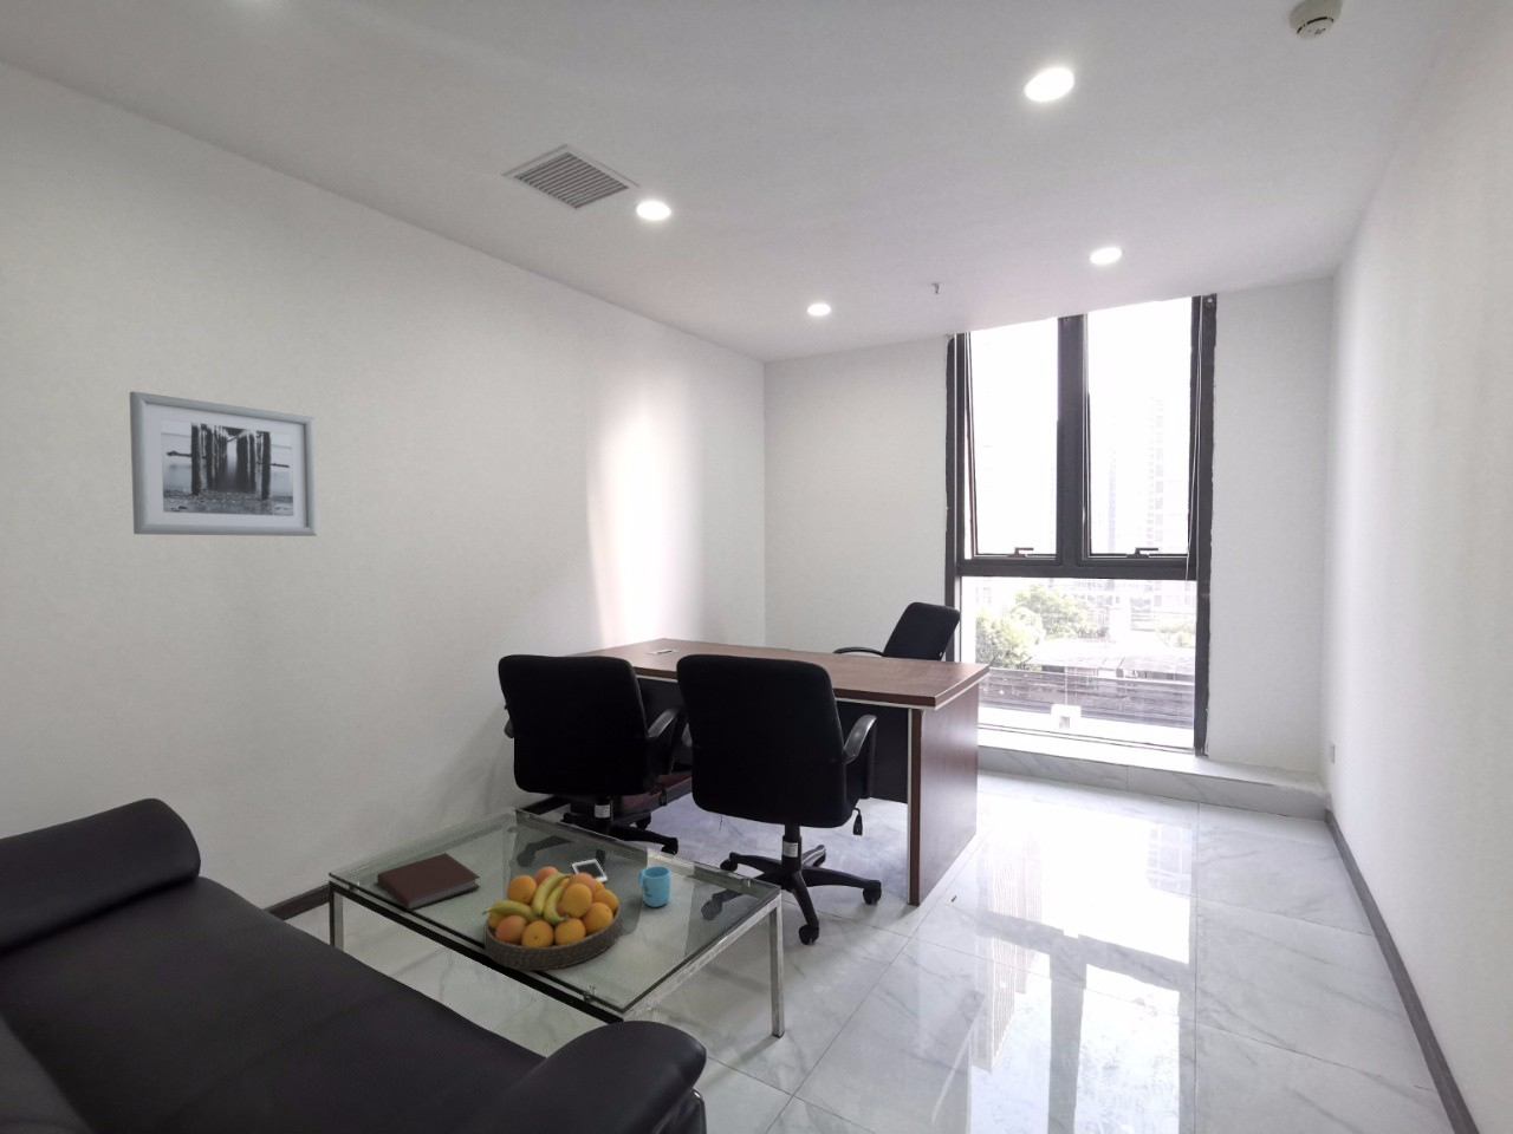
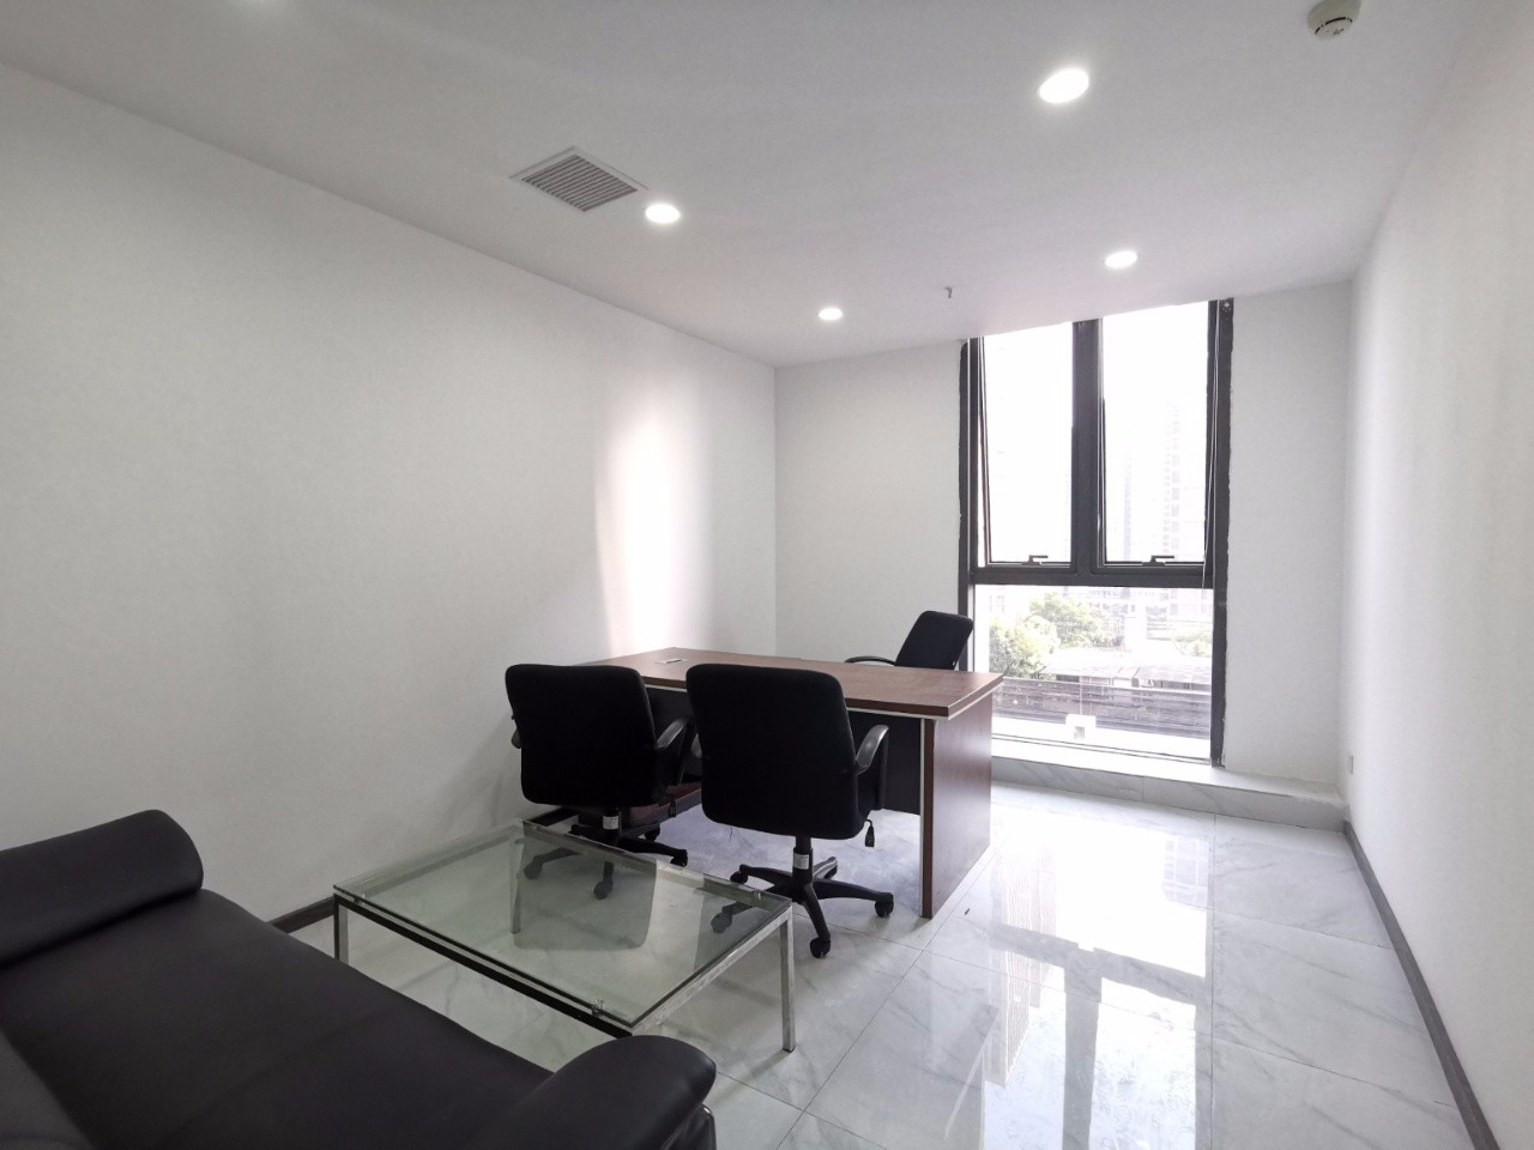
- wall art [129,390,318,537]
- cell phone [571,859,609,884]
- notebook [376,852,481,912]
- fruit bowl [481,866,623,972]
- mug [637,865,672,909]
